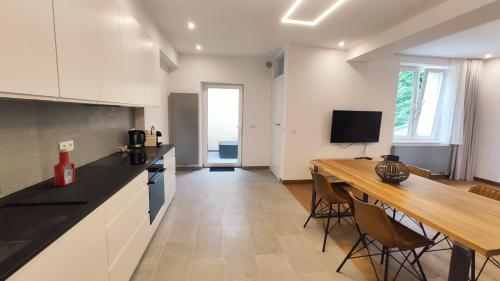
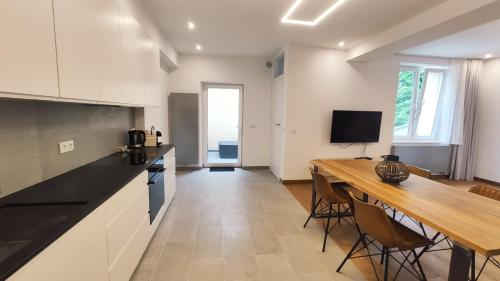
- soap bottle [53,148,76,187]
